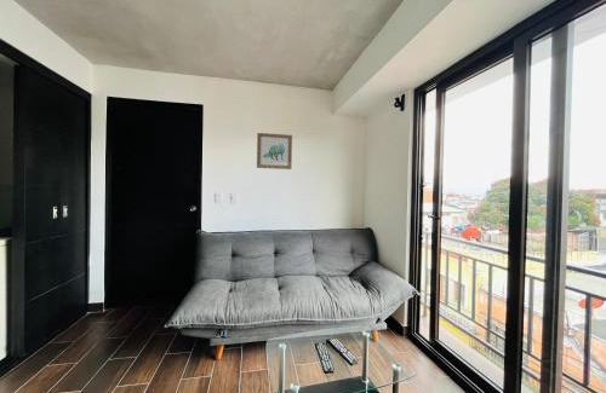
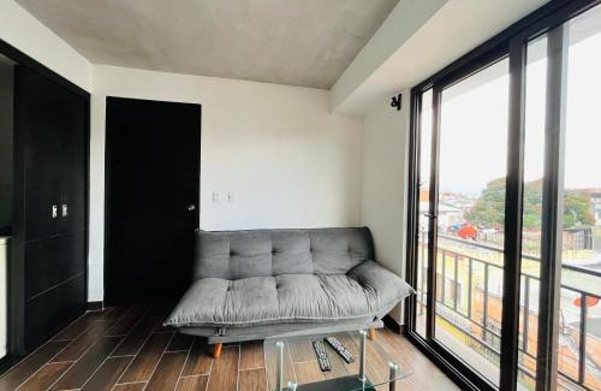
- wall art [256,132,293,171]
